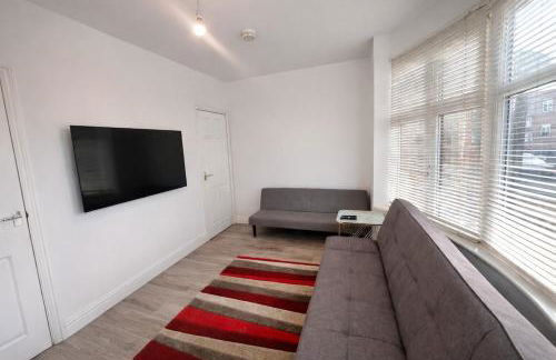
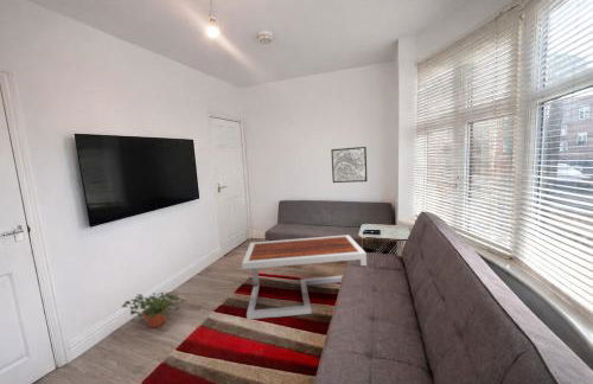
+ wall art [330,146,369,184]
+ potted plant [120,290,186,328]
+ coffee table [241,233,368,321]
